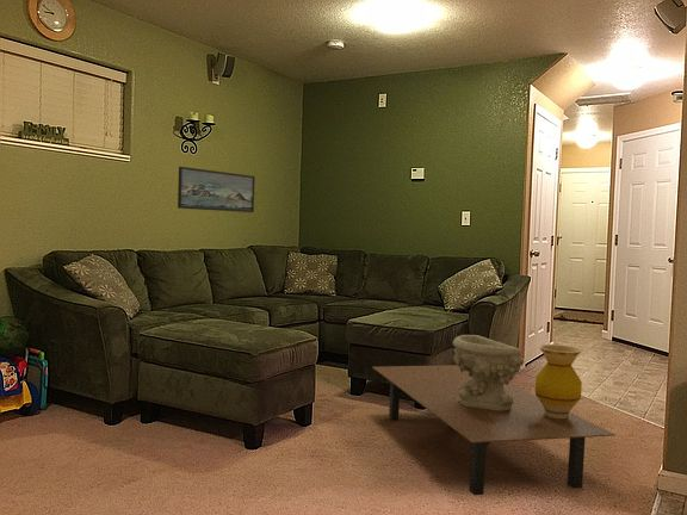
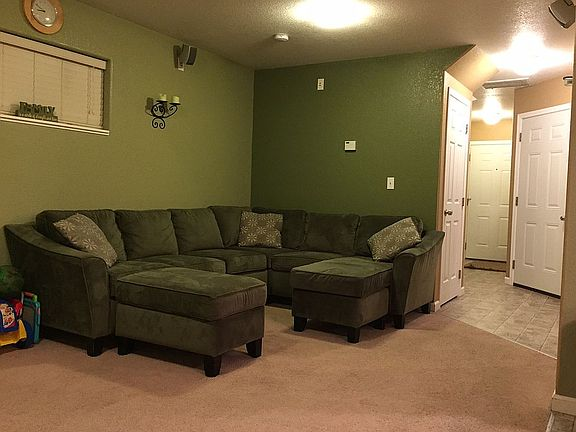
- vase [534,343,583,418]
- decorative bowl [451,334,525,411]
- coffee table [371,364,617,496]
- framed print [177,166,256,213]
